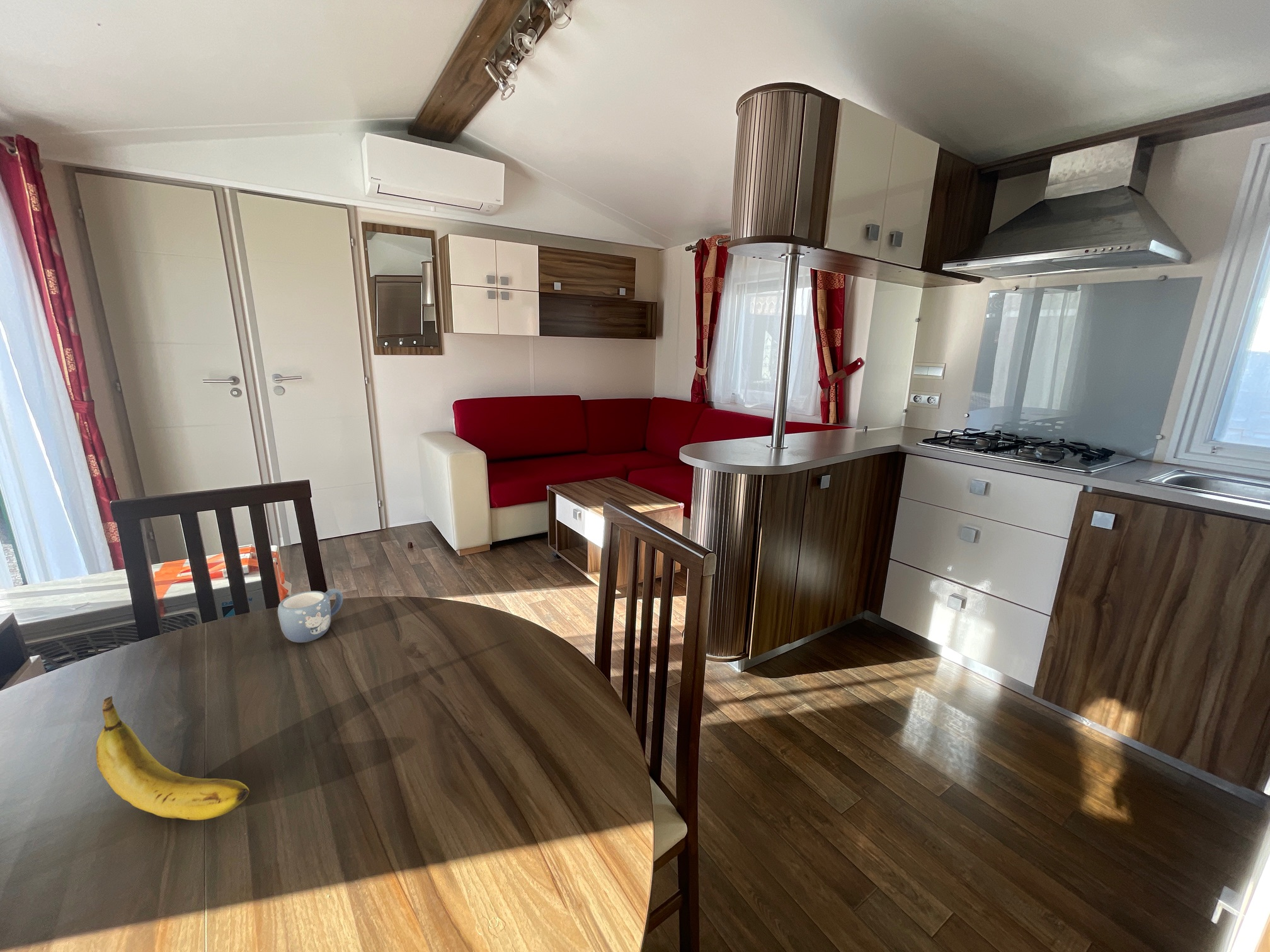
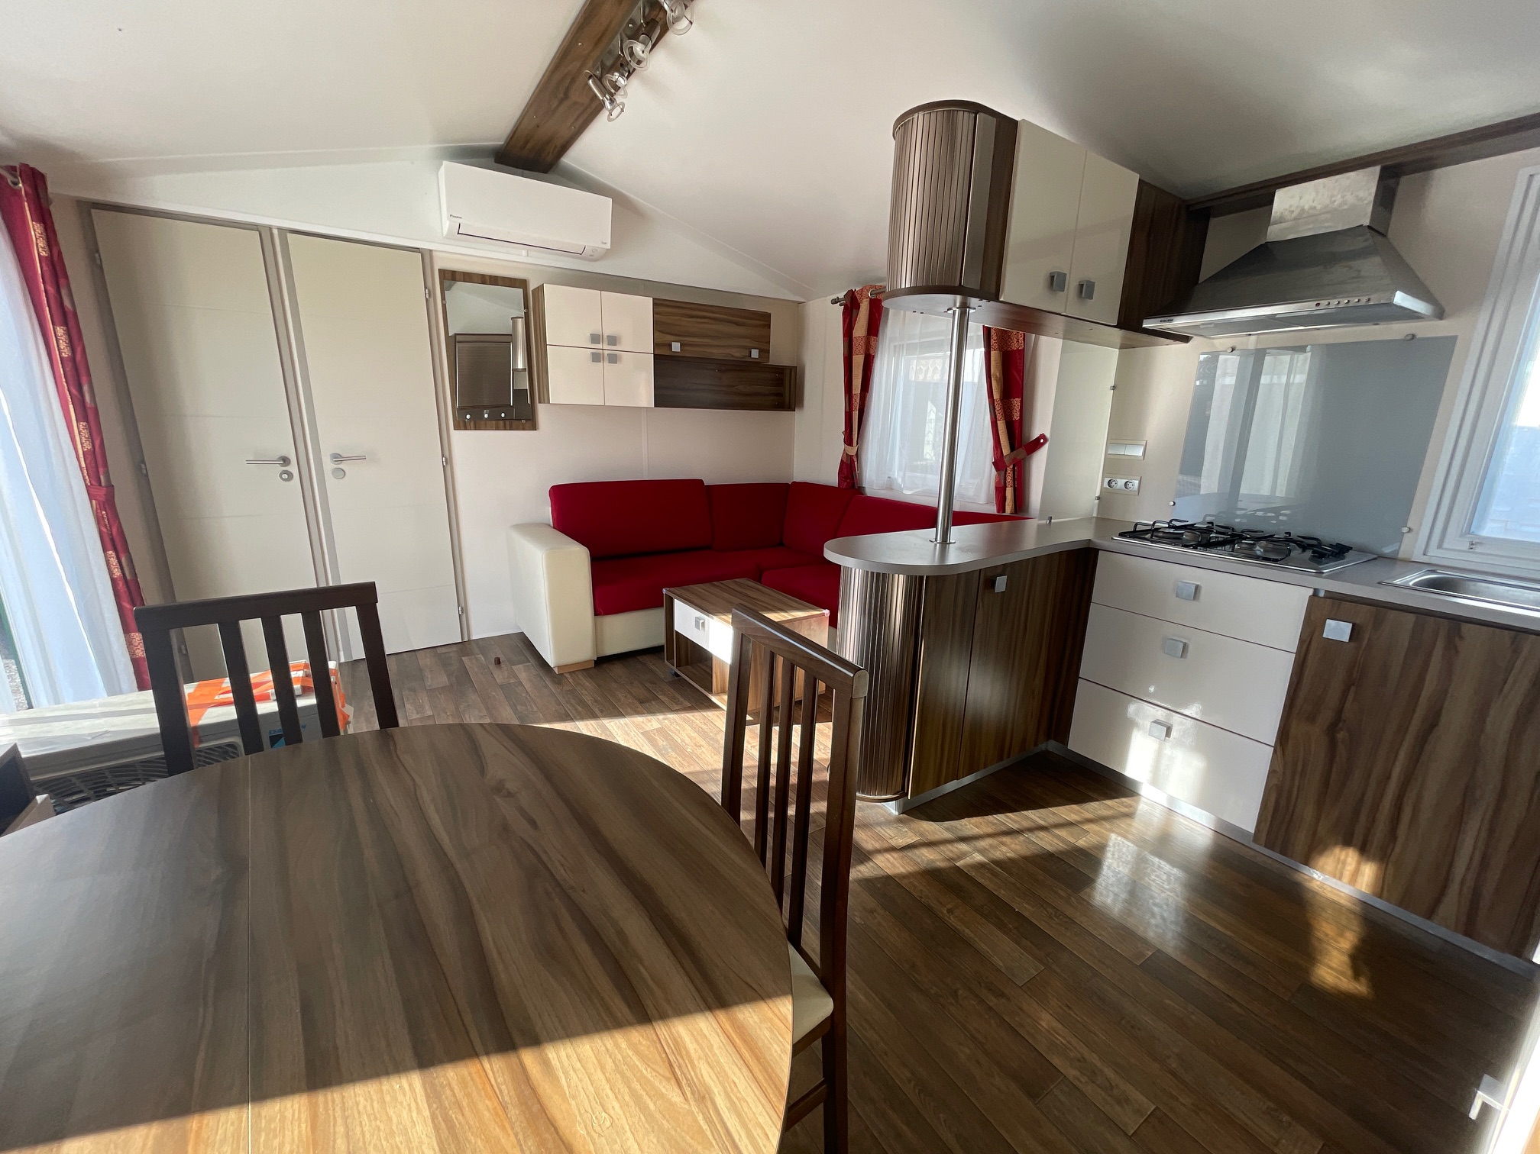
- fruit [96,696,249,821]
- mug [277,588,343,643]
